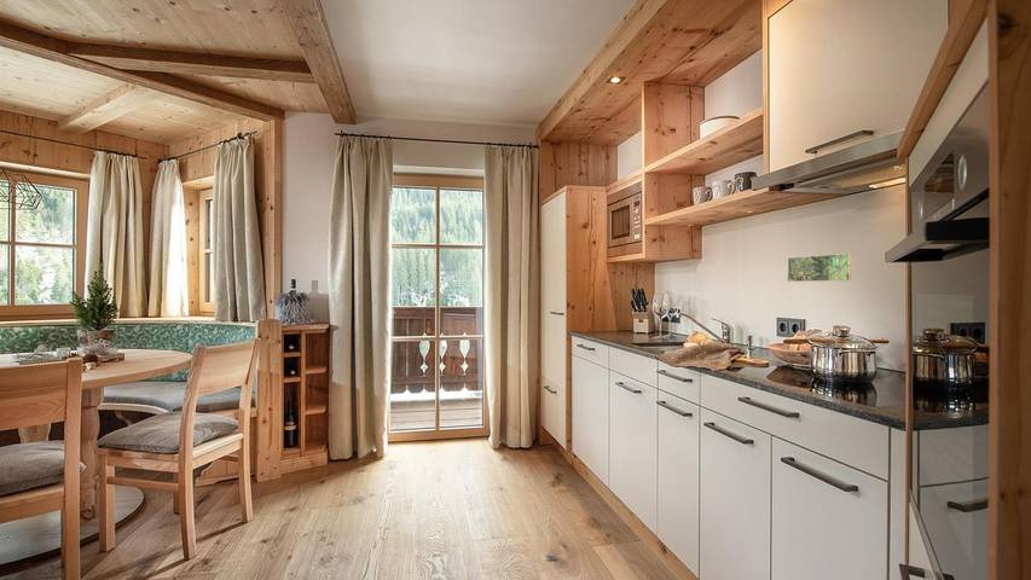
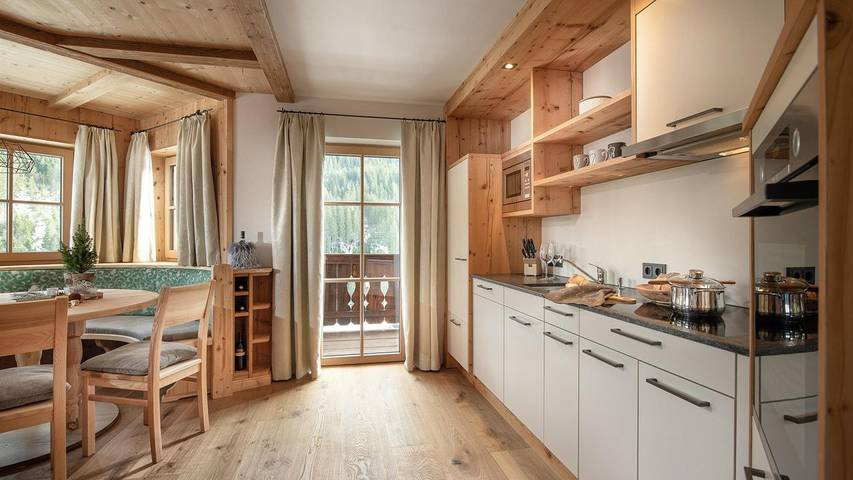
- decorative tile [787,253,852,283]
